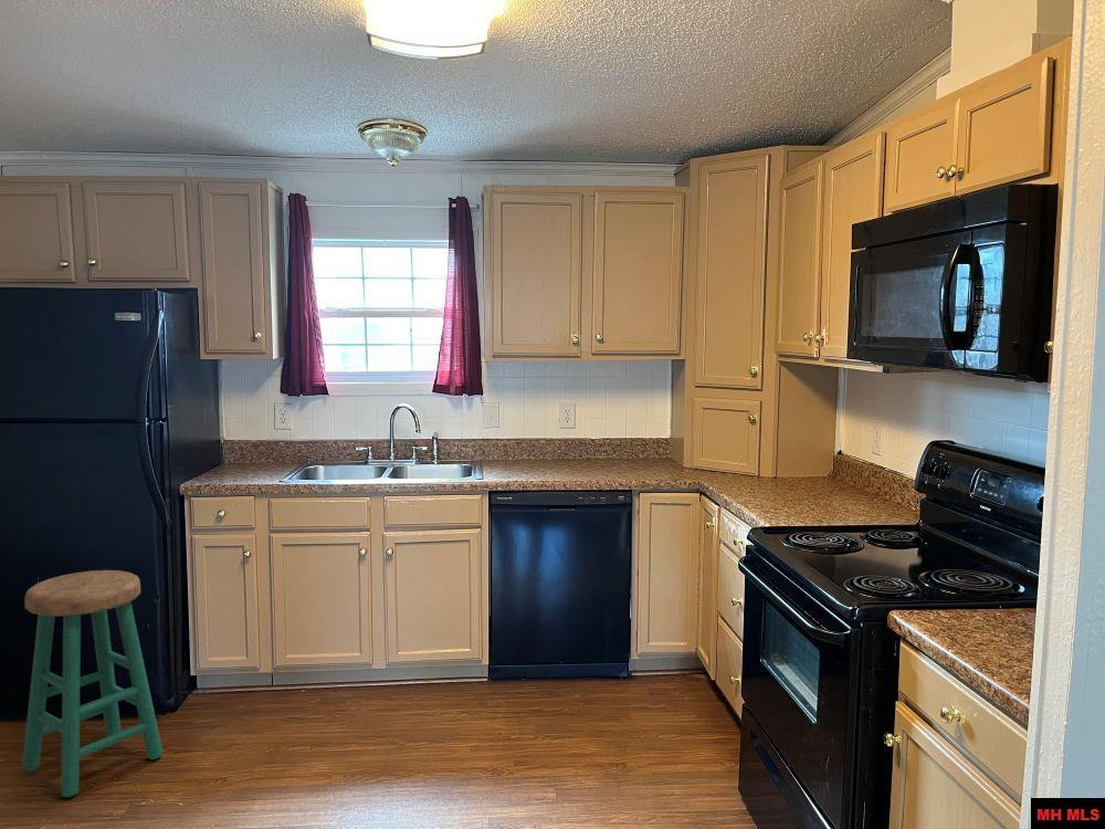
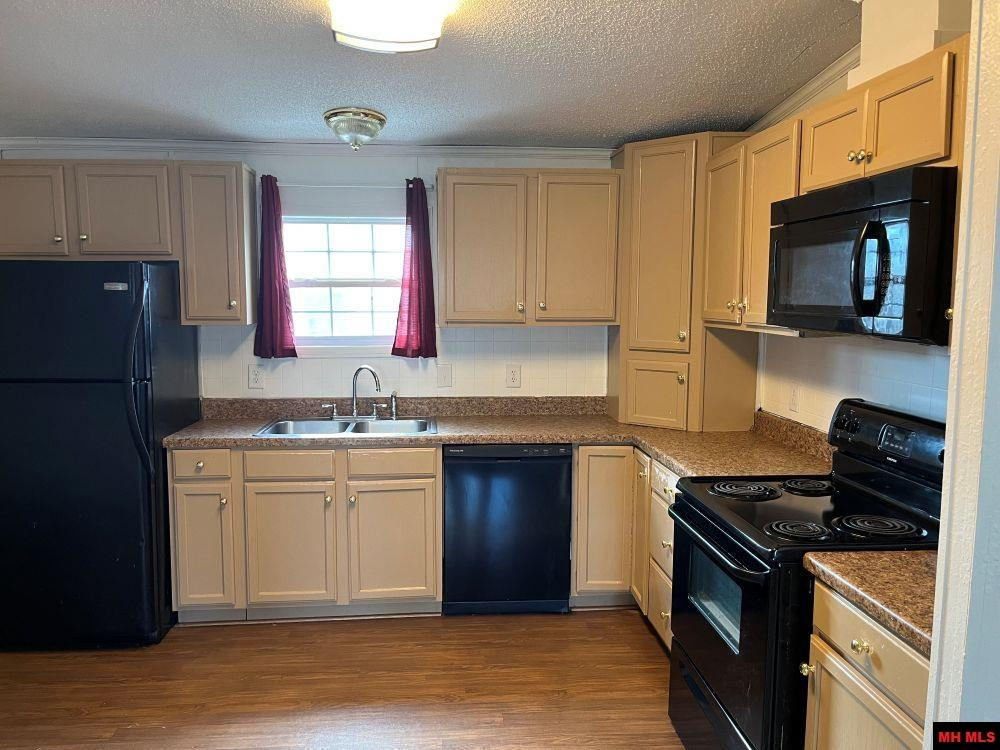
- stool [21,569,164,798]
